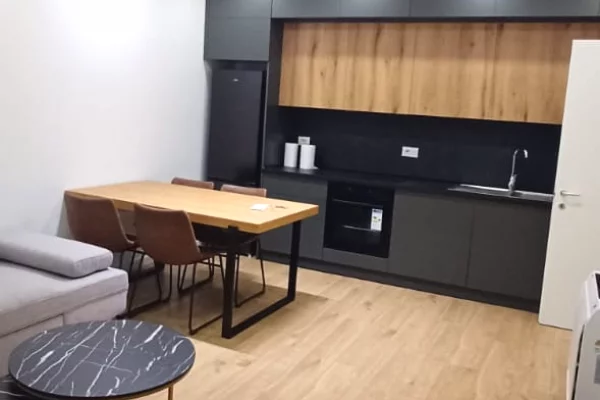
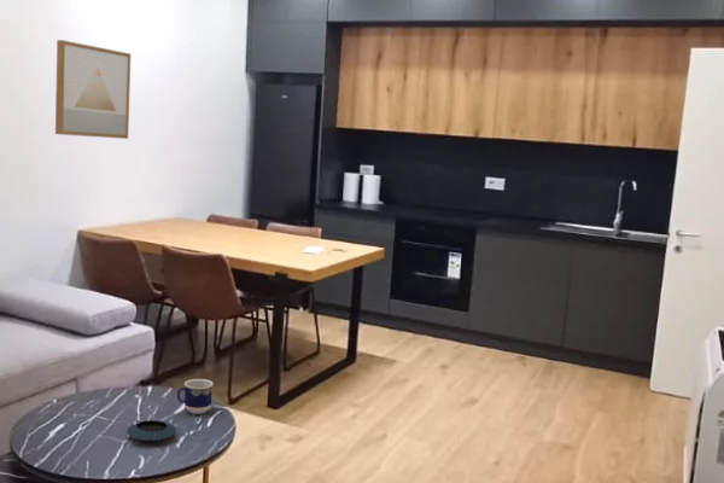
+ saucer [125,419,177,442]
+ wall art [54,39,132,140]
+ cup [176,378,215,415]
